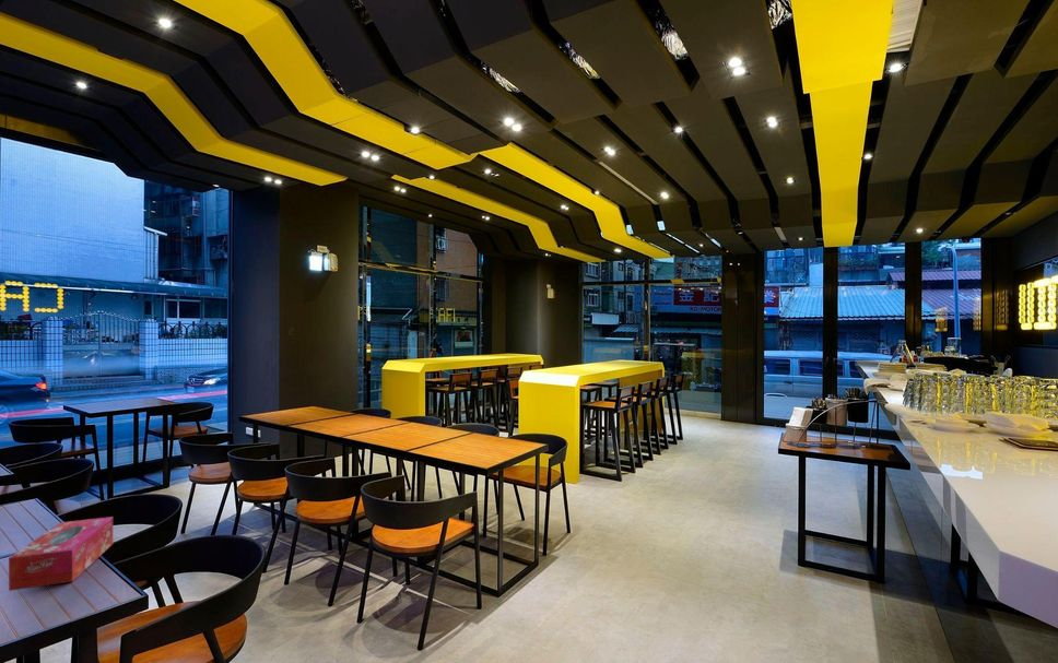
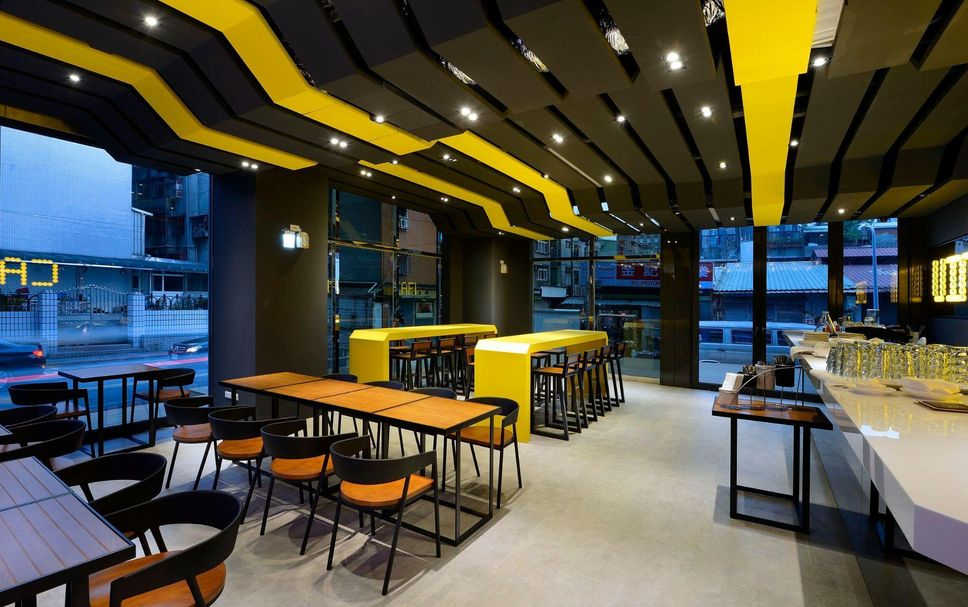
- tissue box [8,516,114,592]
